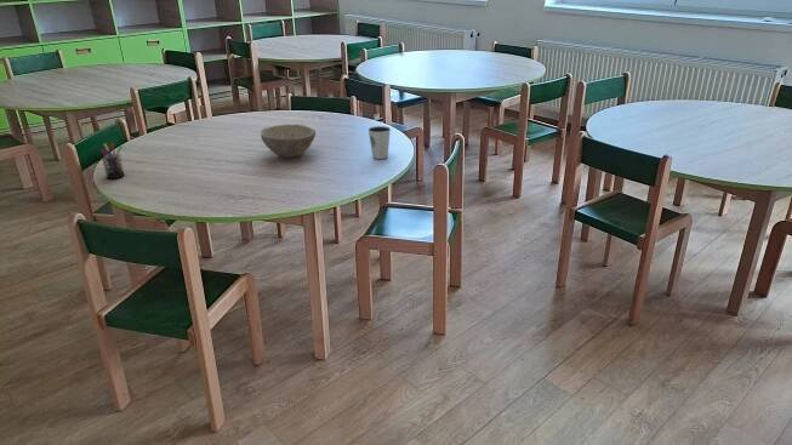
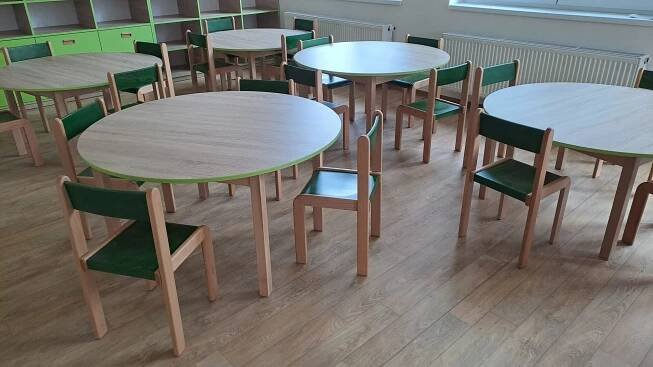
- dixie cup [366,125,392,160]
- bowl [260,124,317,159]
- pen holder [101,142,126,179]
